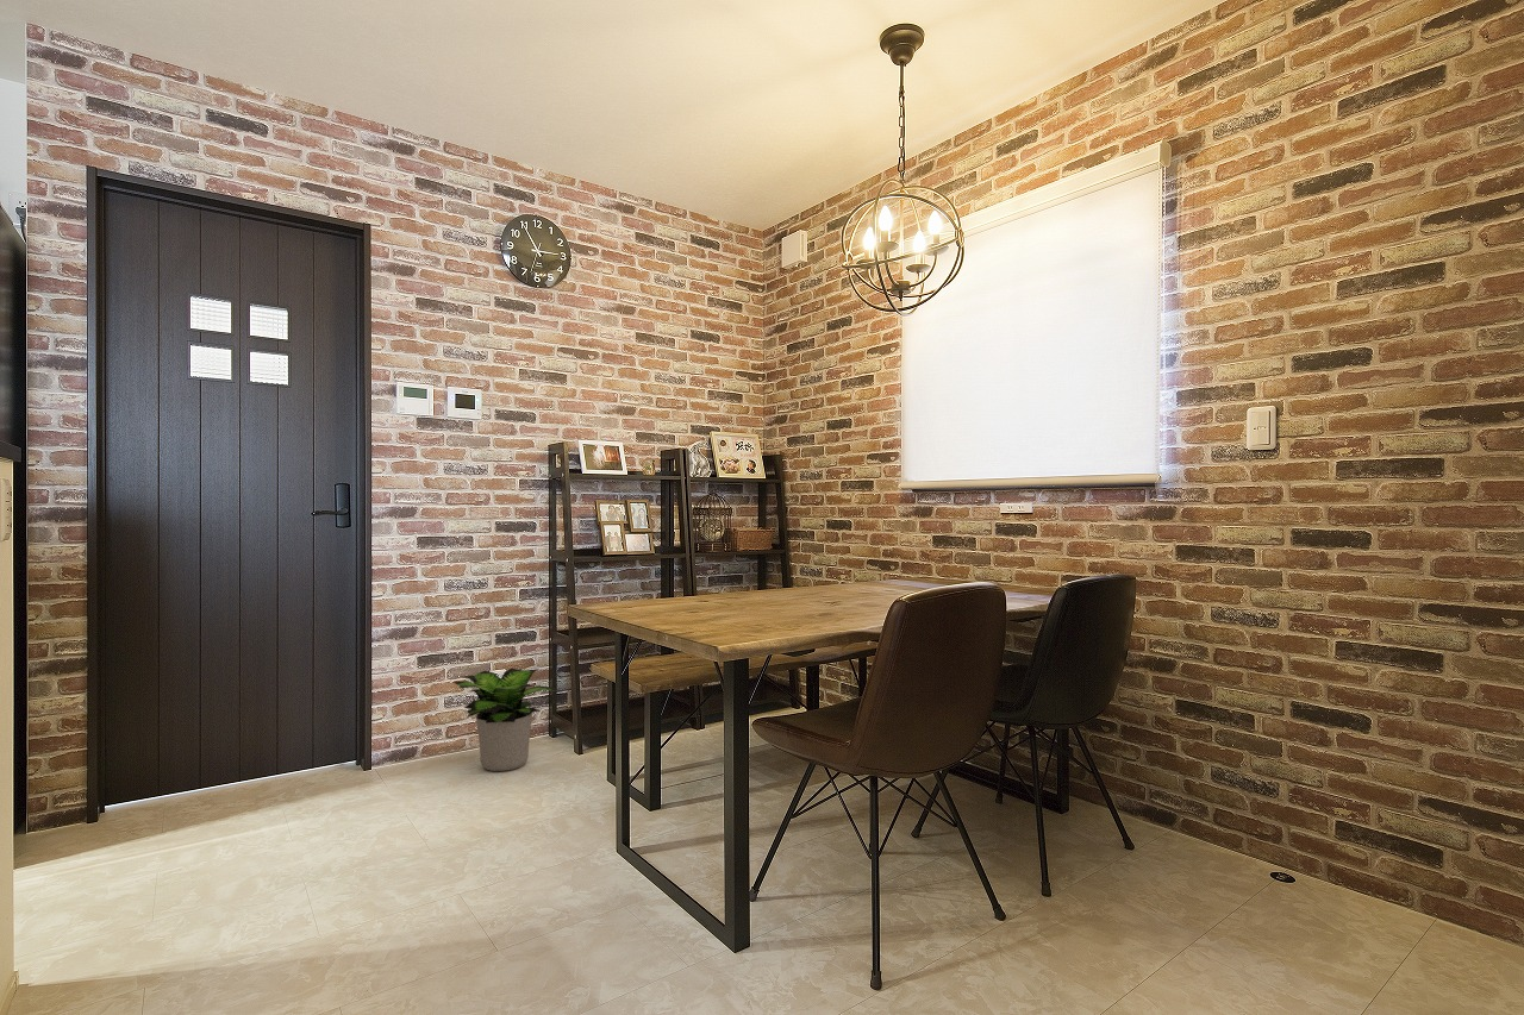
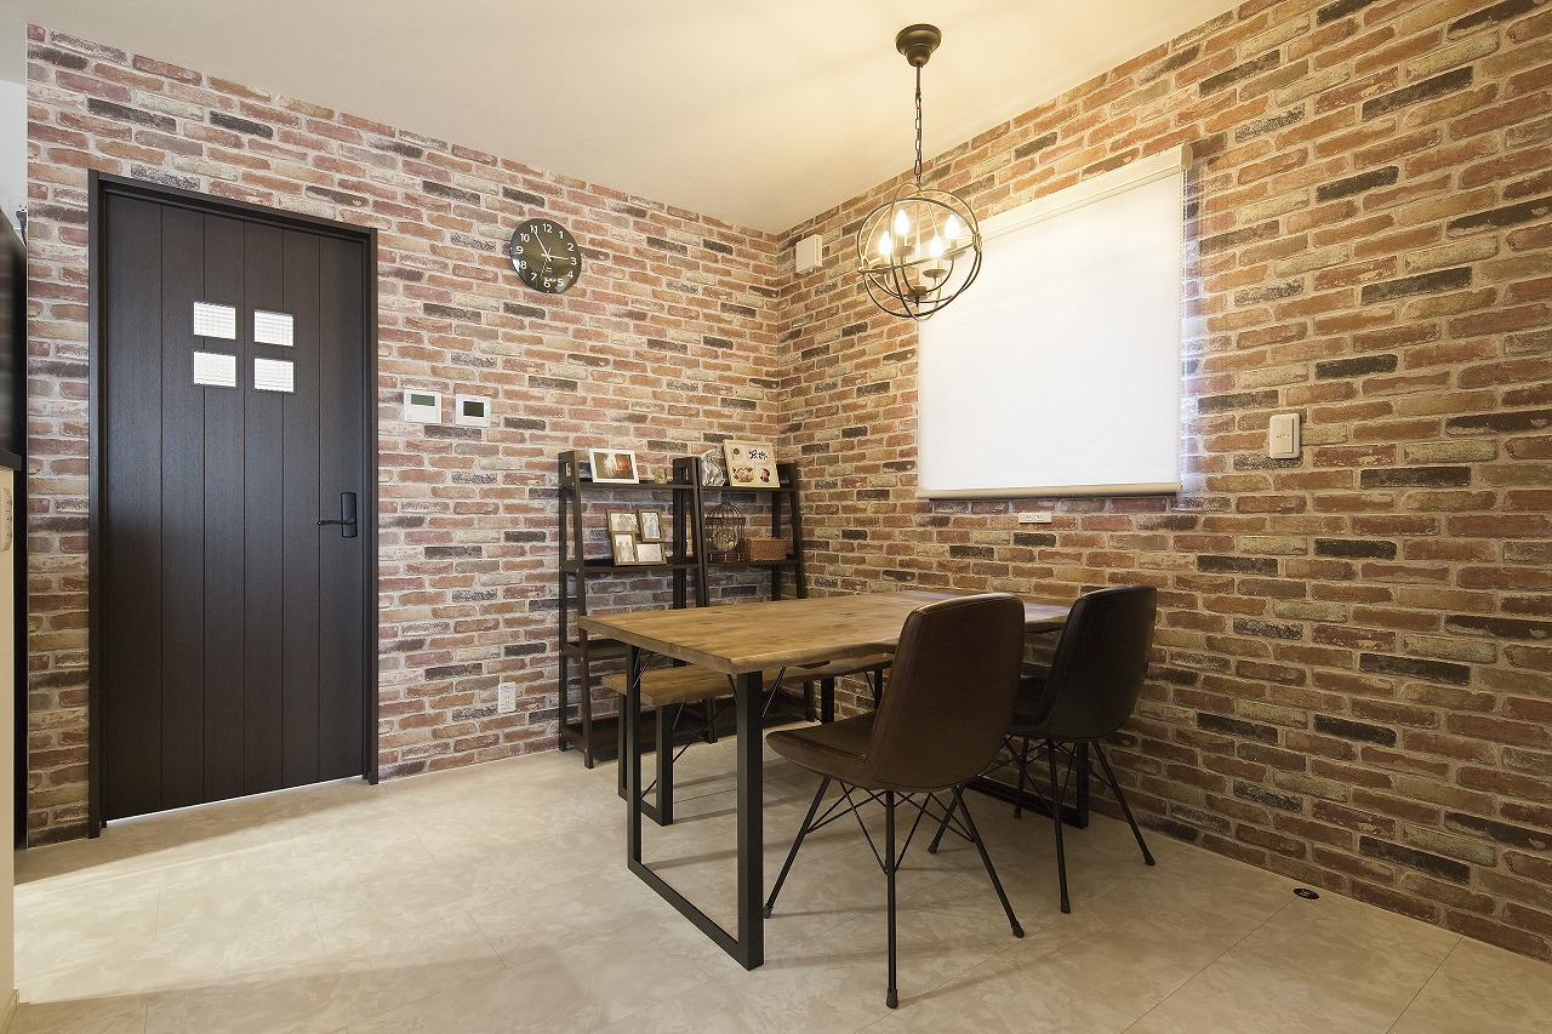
- potted plant [451,668,557,772]
